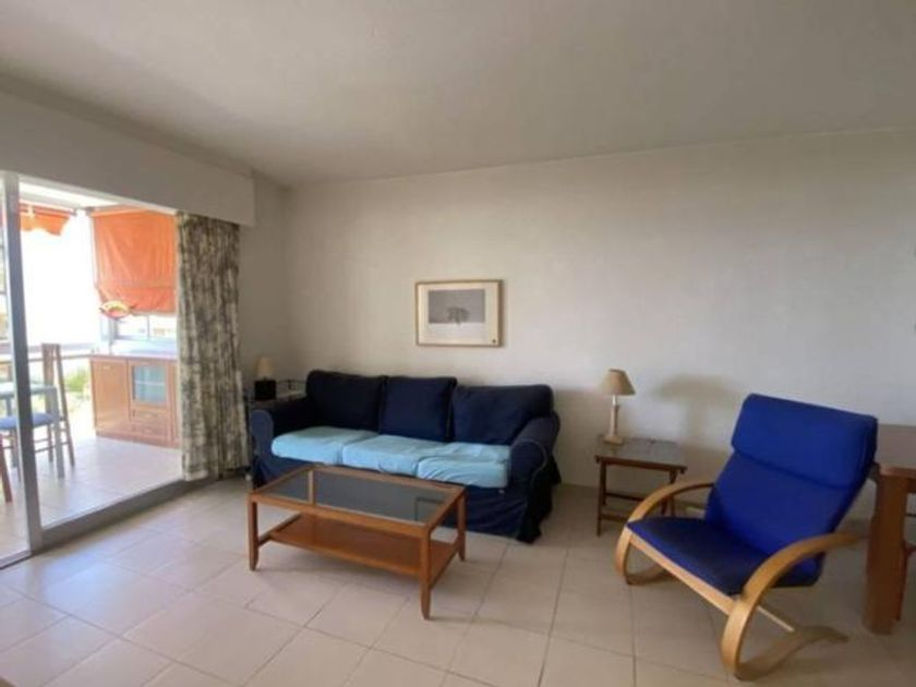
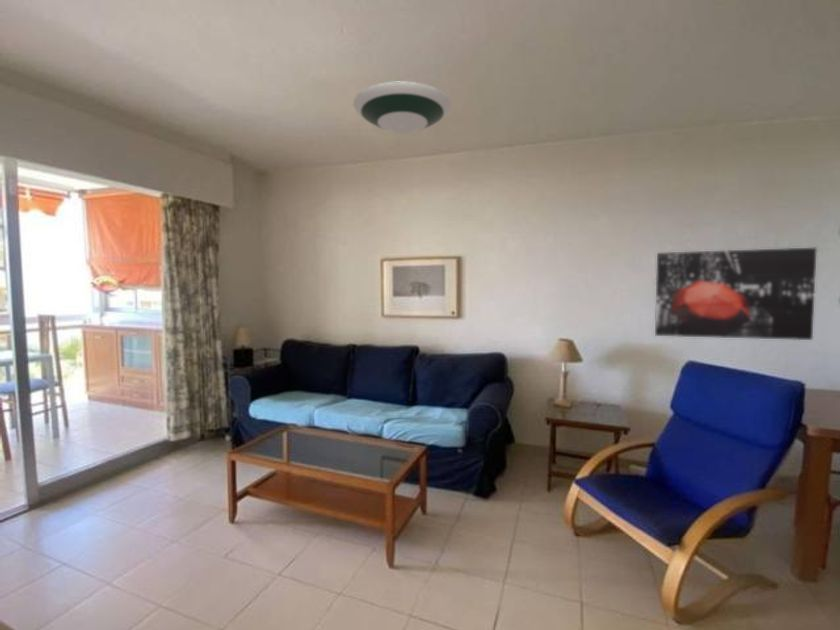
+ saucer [353,80,452,135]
+ wall art [654,247,818,341]
